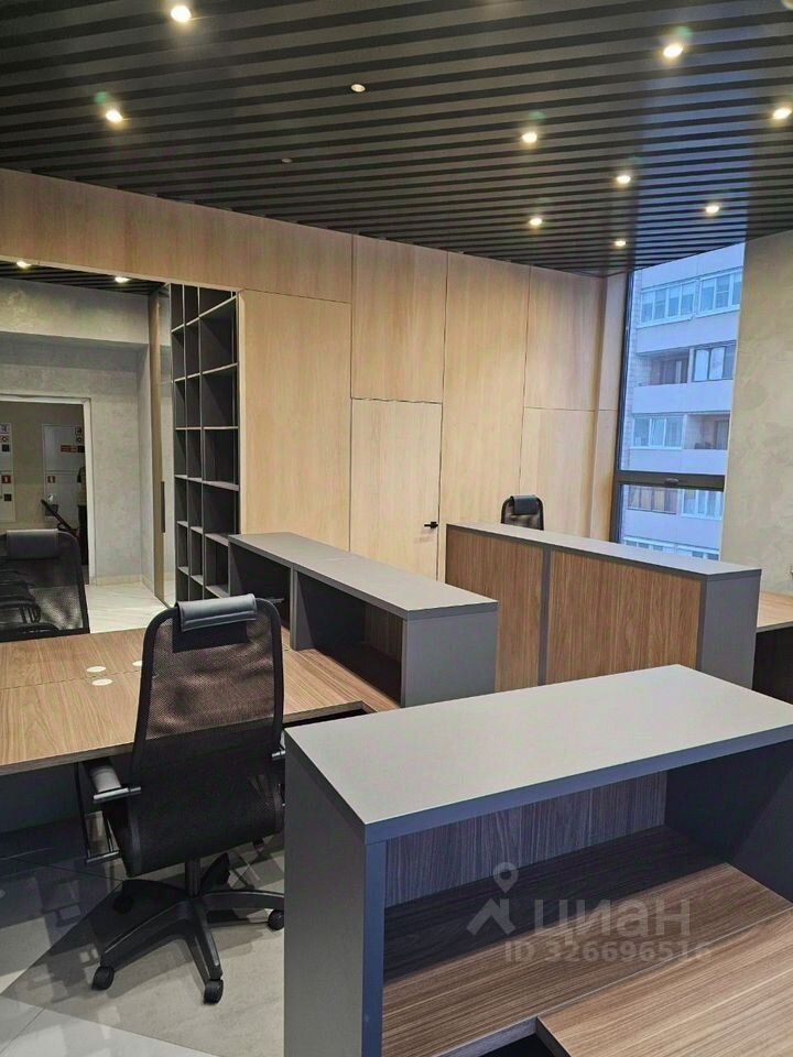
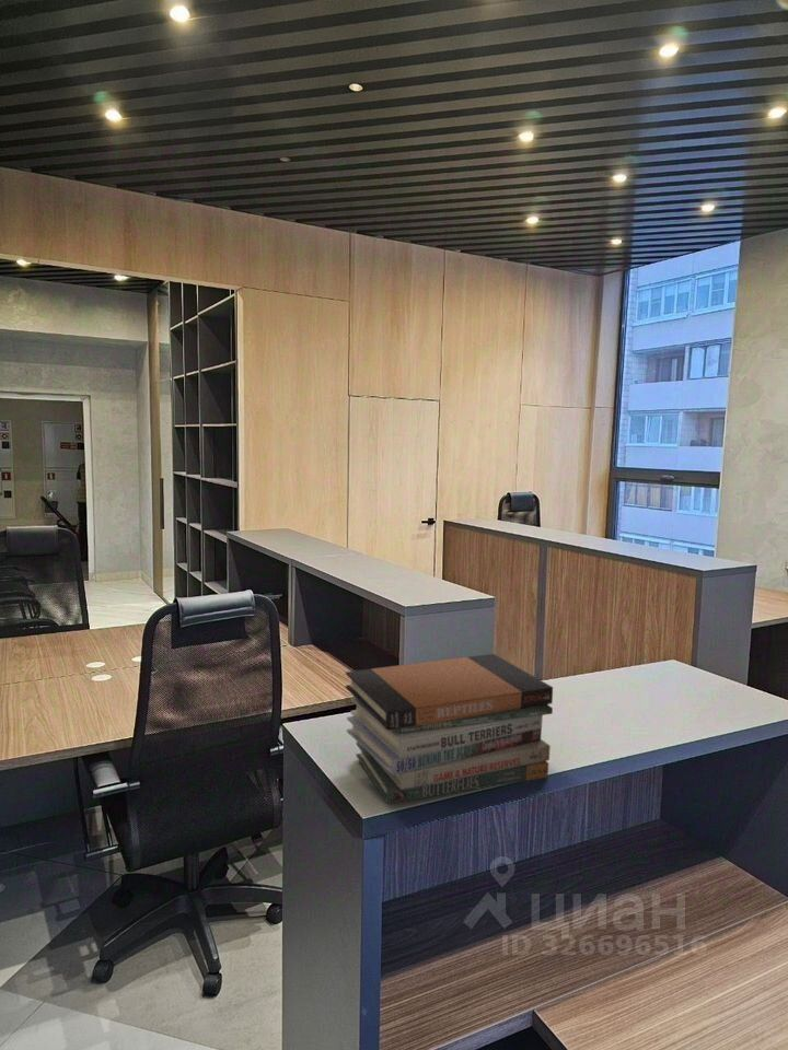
+ book stack [345,653,554,805]
